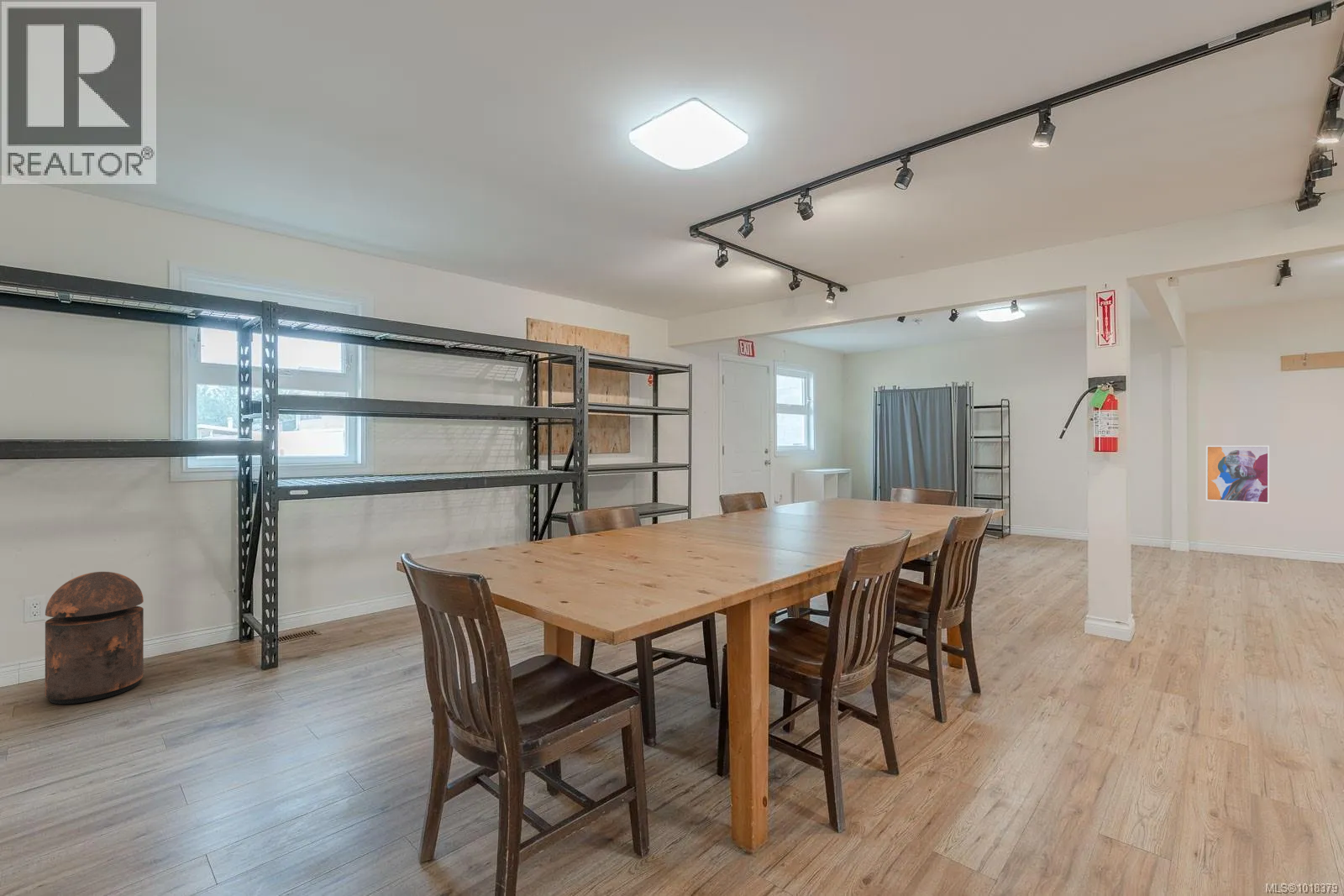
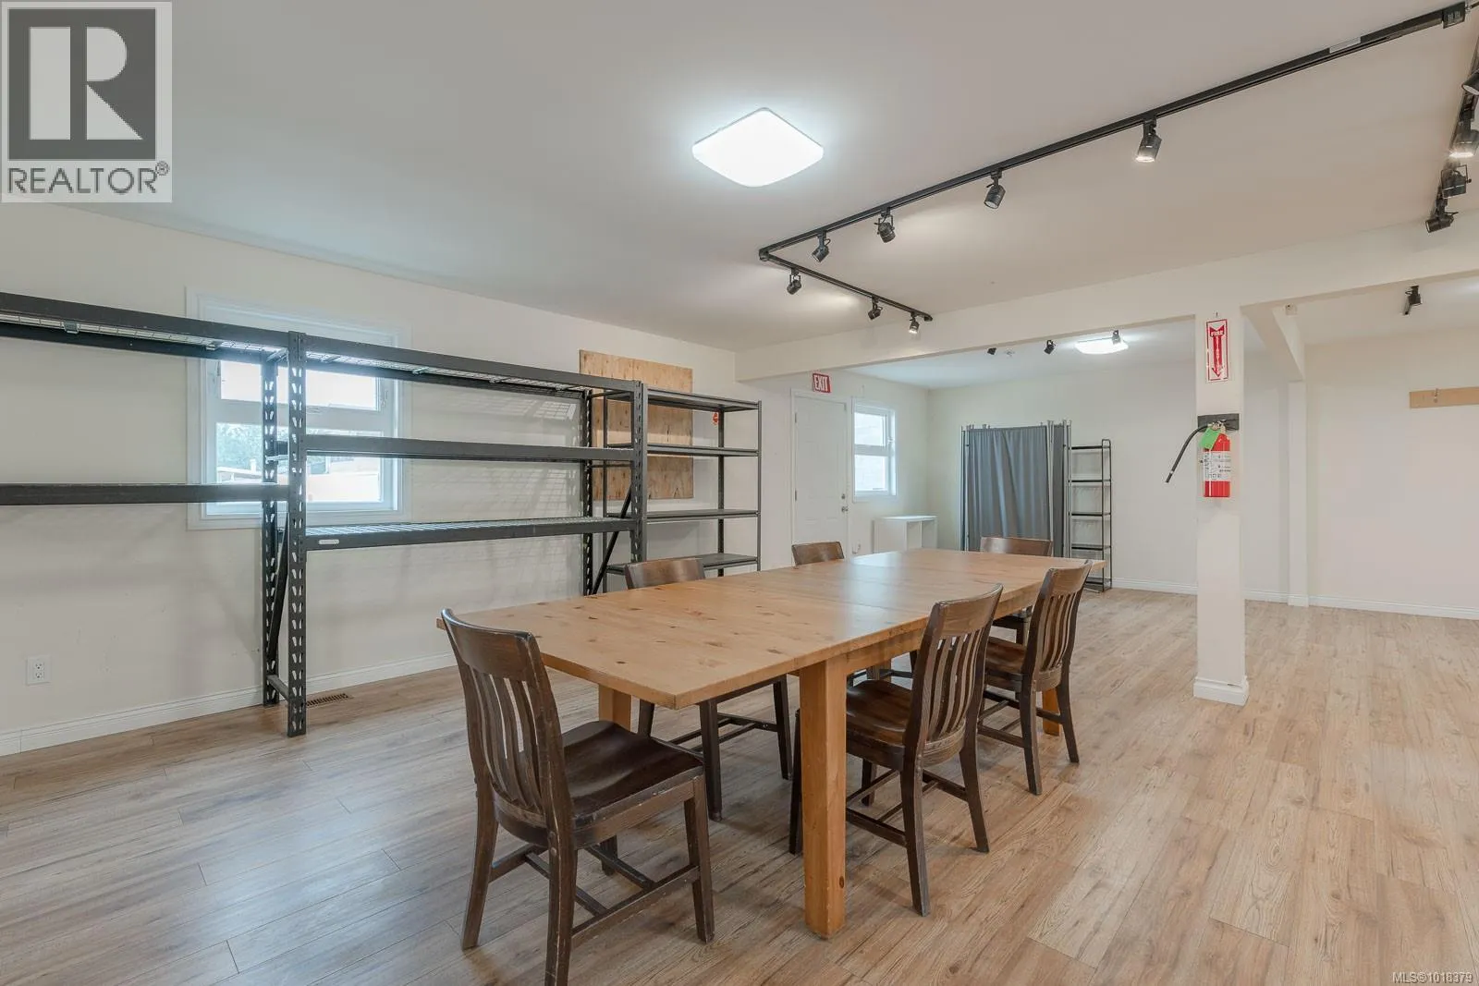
- wall art [1205,445,1270,504]
- trash can [45,571,144,705]
